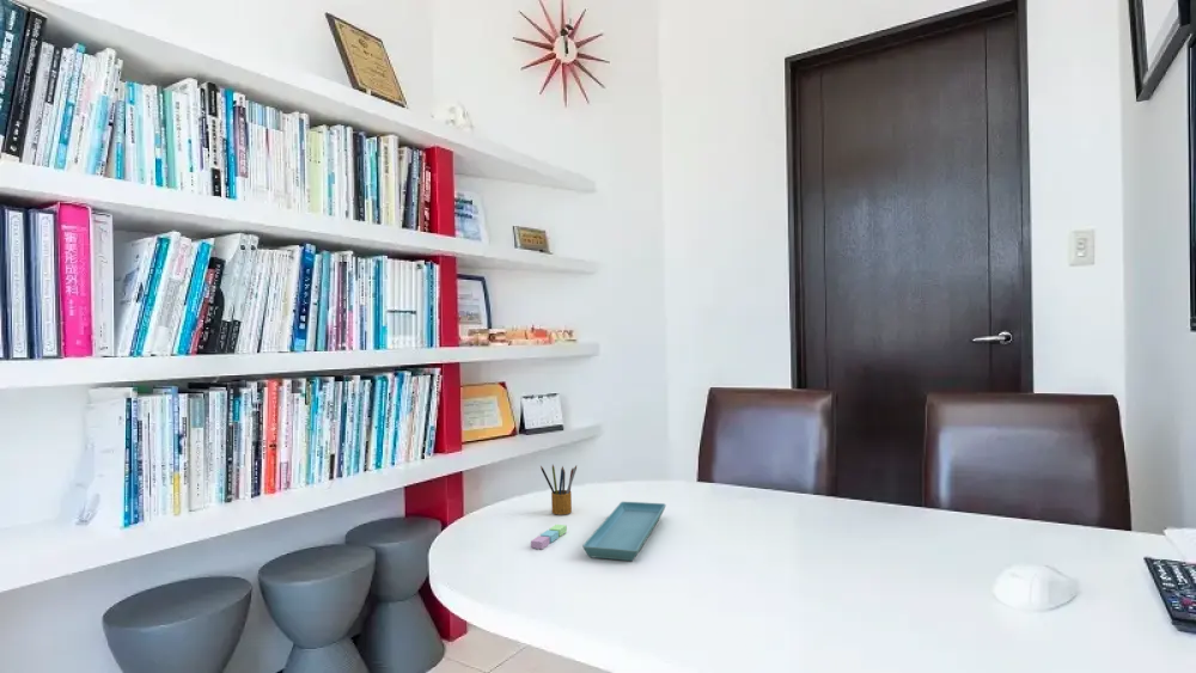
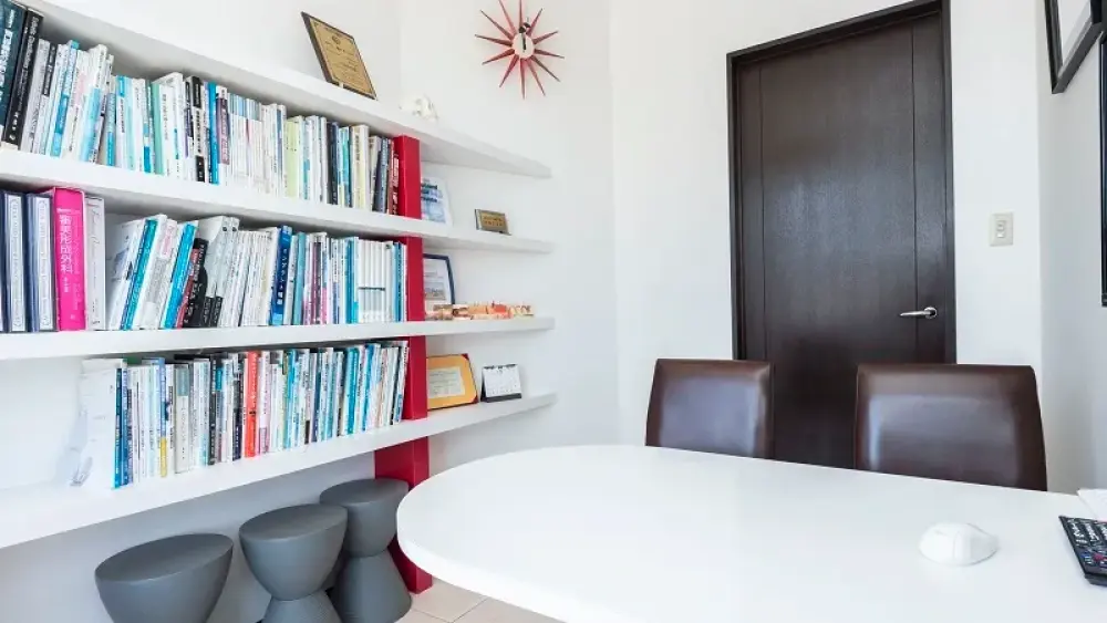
- saucer [581,501,667,562]
- sticky notes [530,524,568,550]
- pencil box [539,464,578,516]
